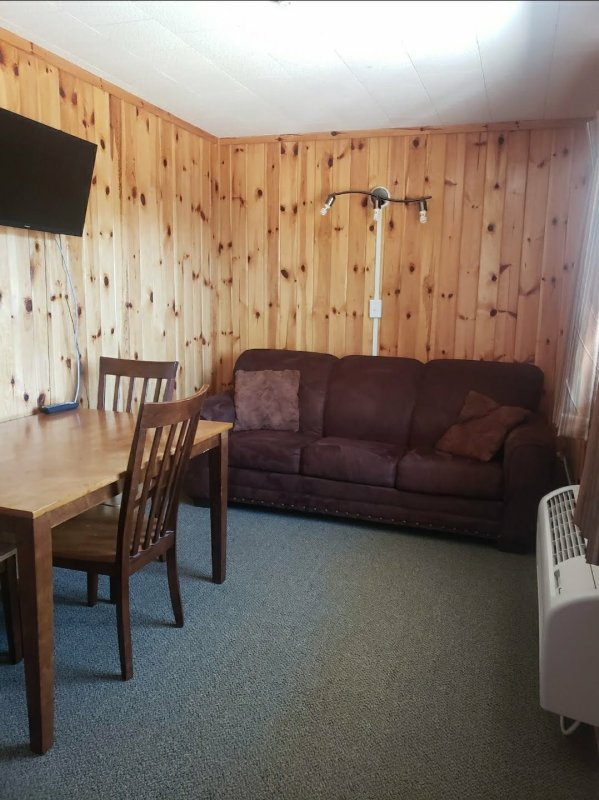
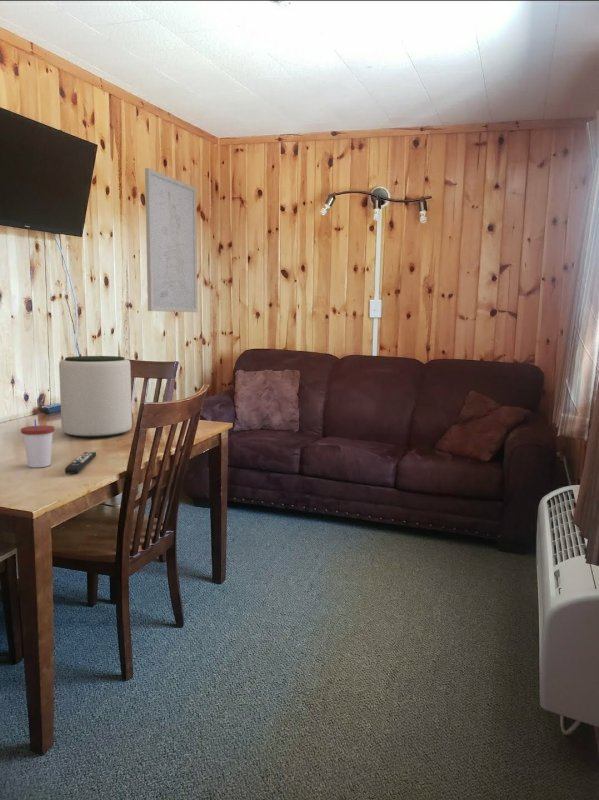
+ cup [20,419,56,468]
+ plant pot [58,355,133,439]
+ wall art [144,167,198,313]
+ remote control [64,451,97,475]
